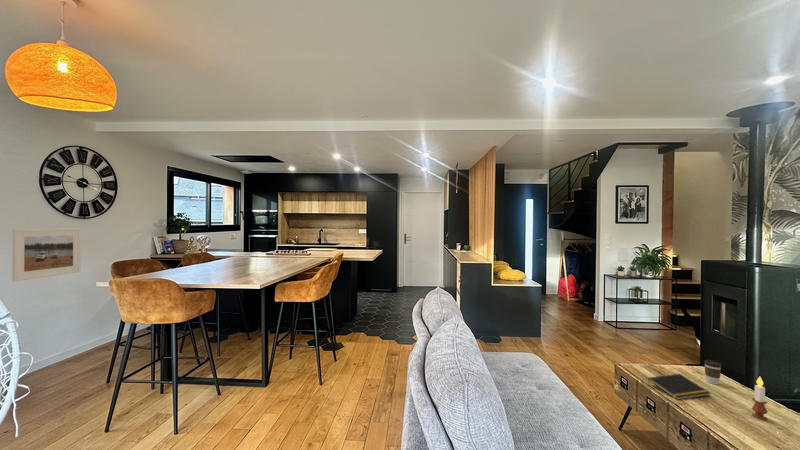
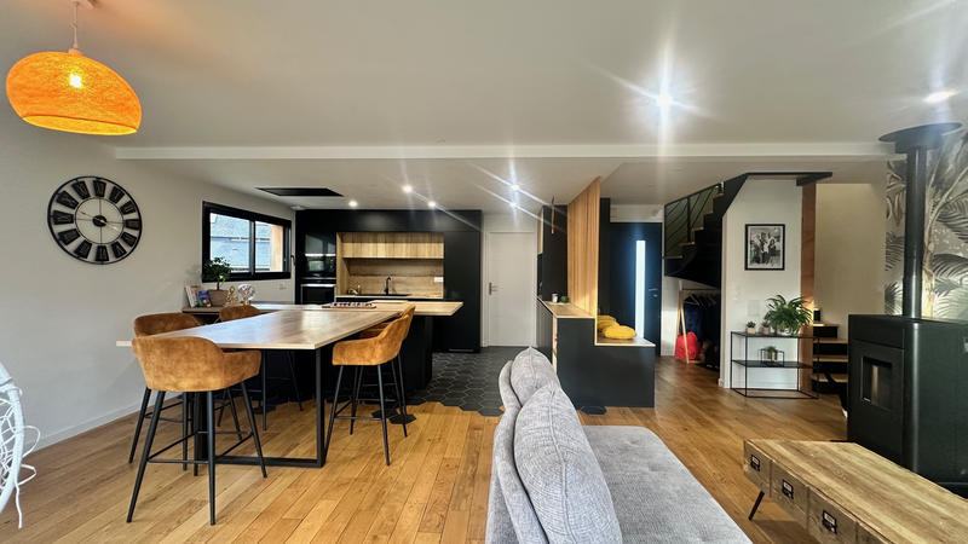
- coffee cup [703,359,722,385]
- notepad [647,373,711,401]
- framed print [11,227,82,282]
- candle [751,376,769,421]
